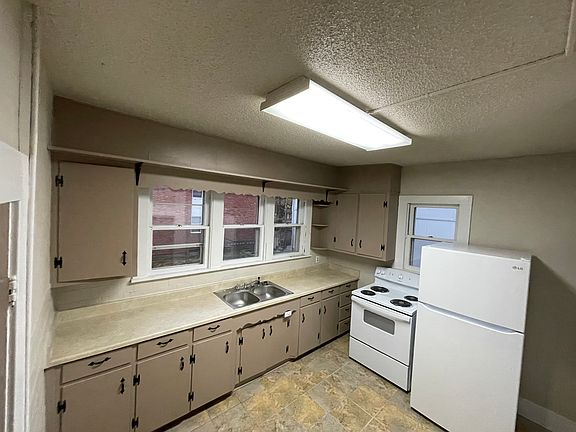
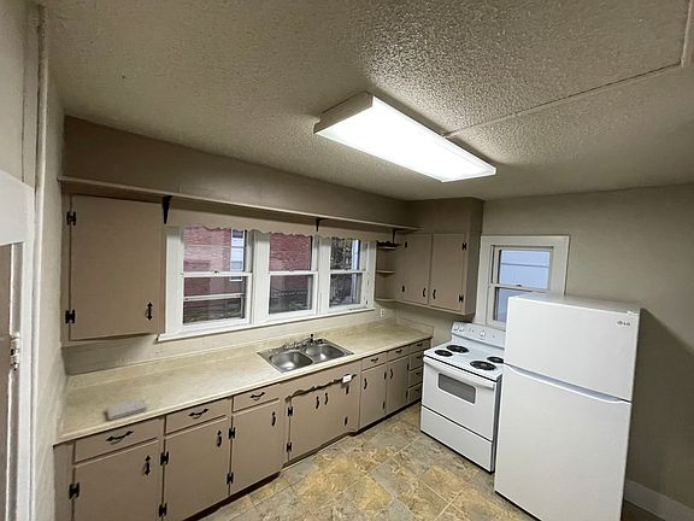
+ washcloth [105,398,148,421]
